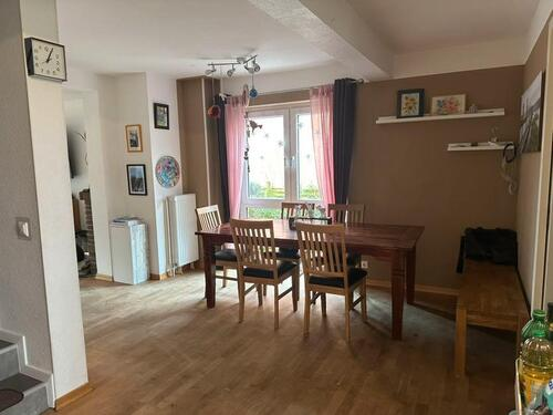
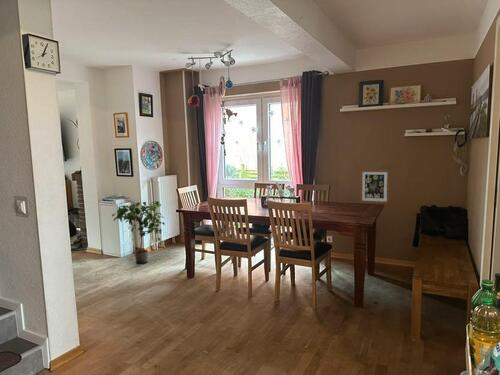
+ wall art [359,169,390,205]
+ potted plant [111,200,166,265]
